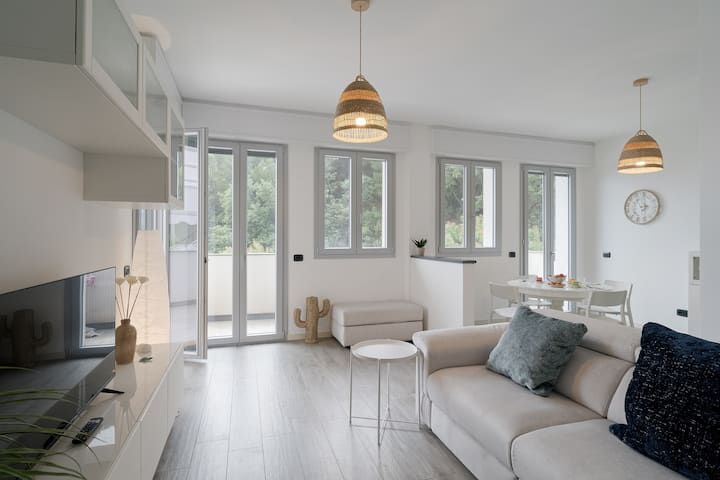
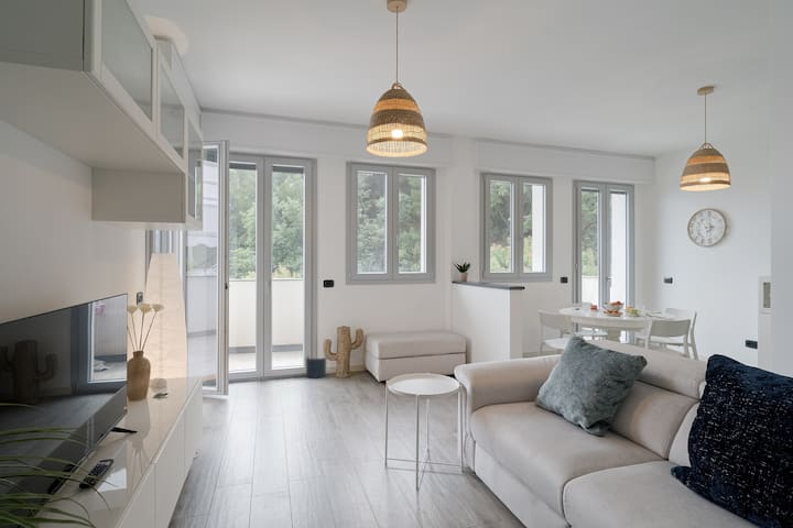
+ planter [305,355,327,380]
